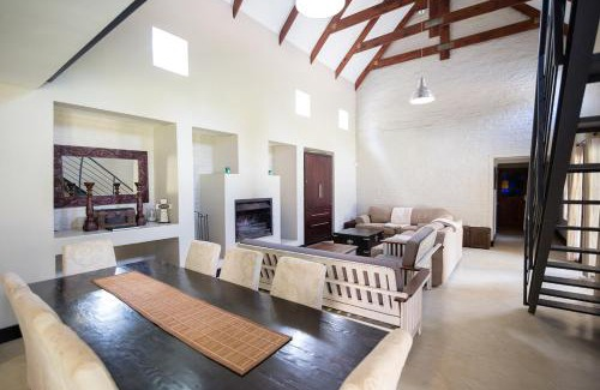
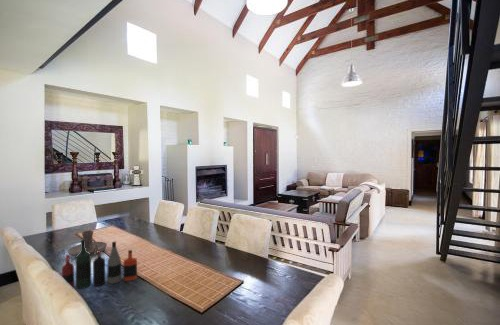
+ candle holder [67,229,108,257]
+ bottle collection [61,239,138,290]
